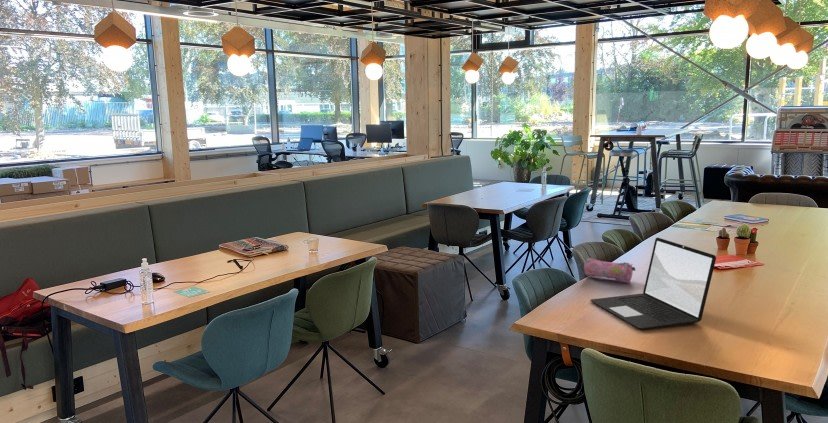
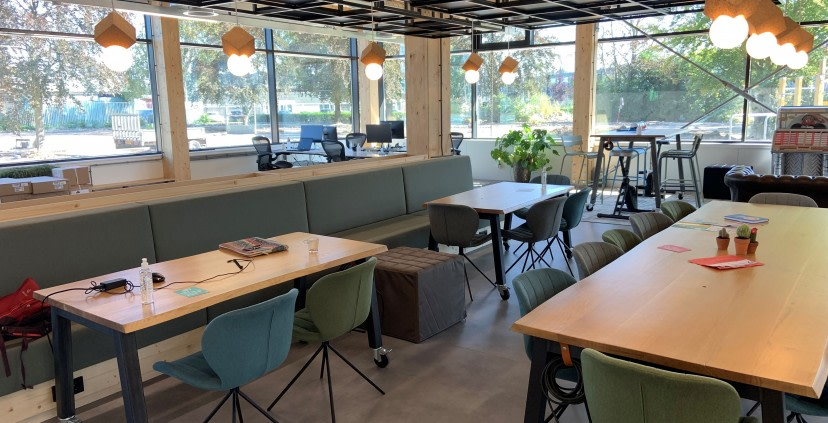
- pencil case [583,257,636,284]
- laptop [590,237,717,330]
